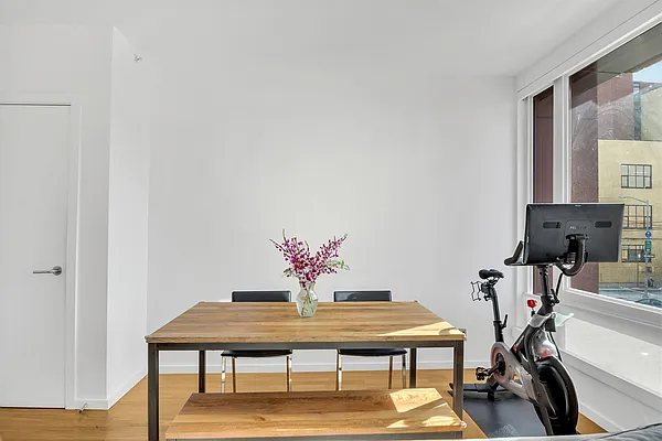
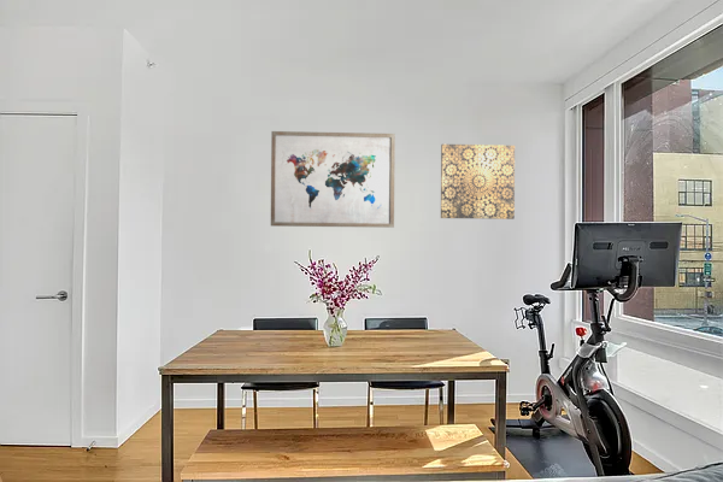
+ wall art [270,130,396,229]
+ wall art [440,143,516,221]
